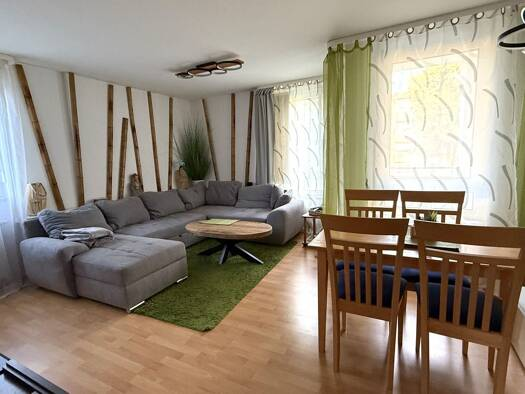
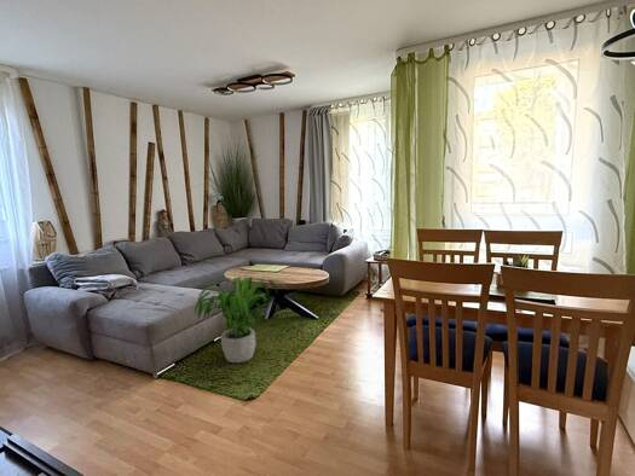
+ potted plant [194,275,279,364]
